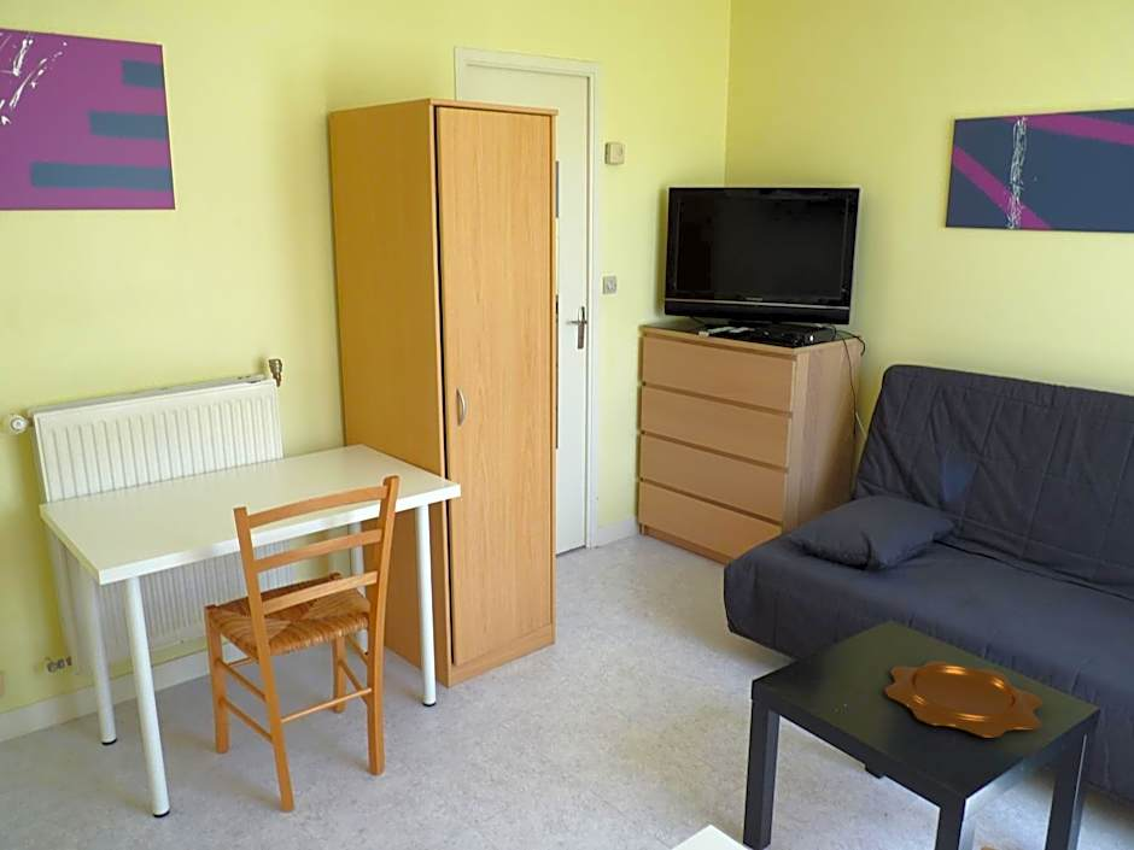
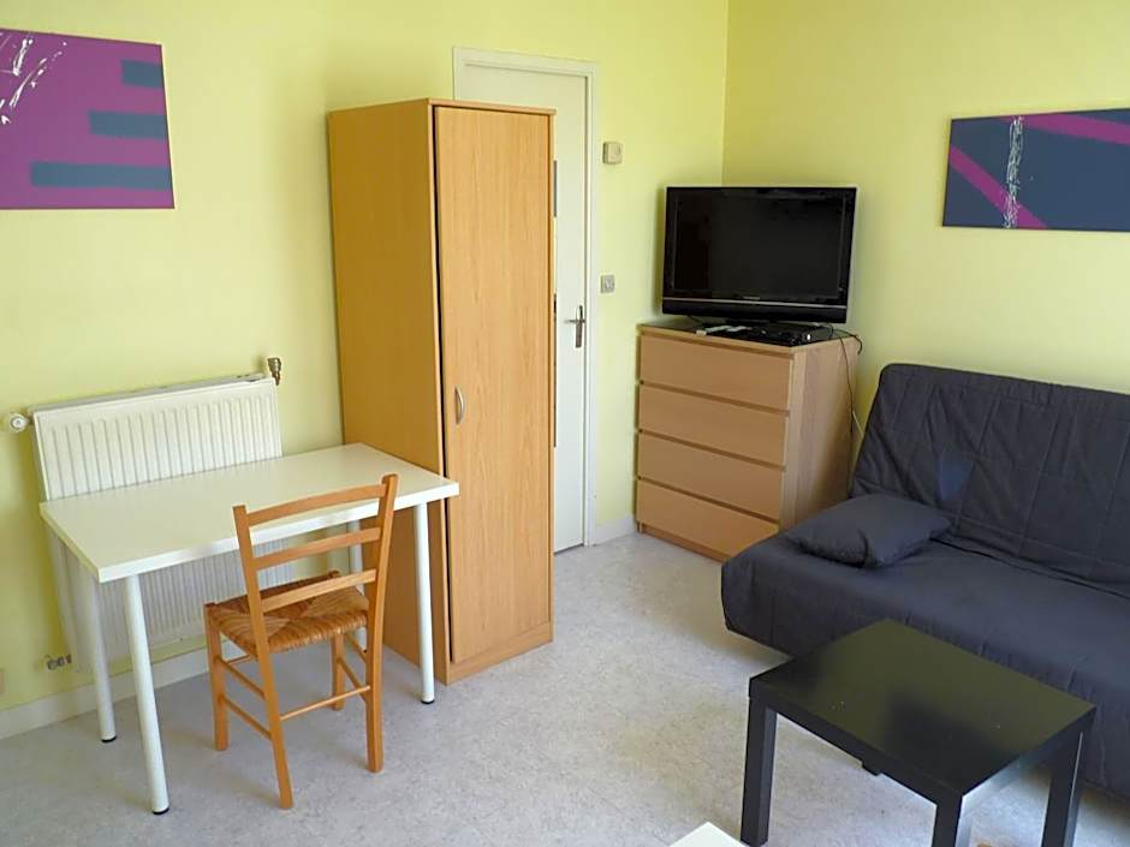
- decorative bowl [884,660,1044,738]
